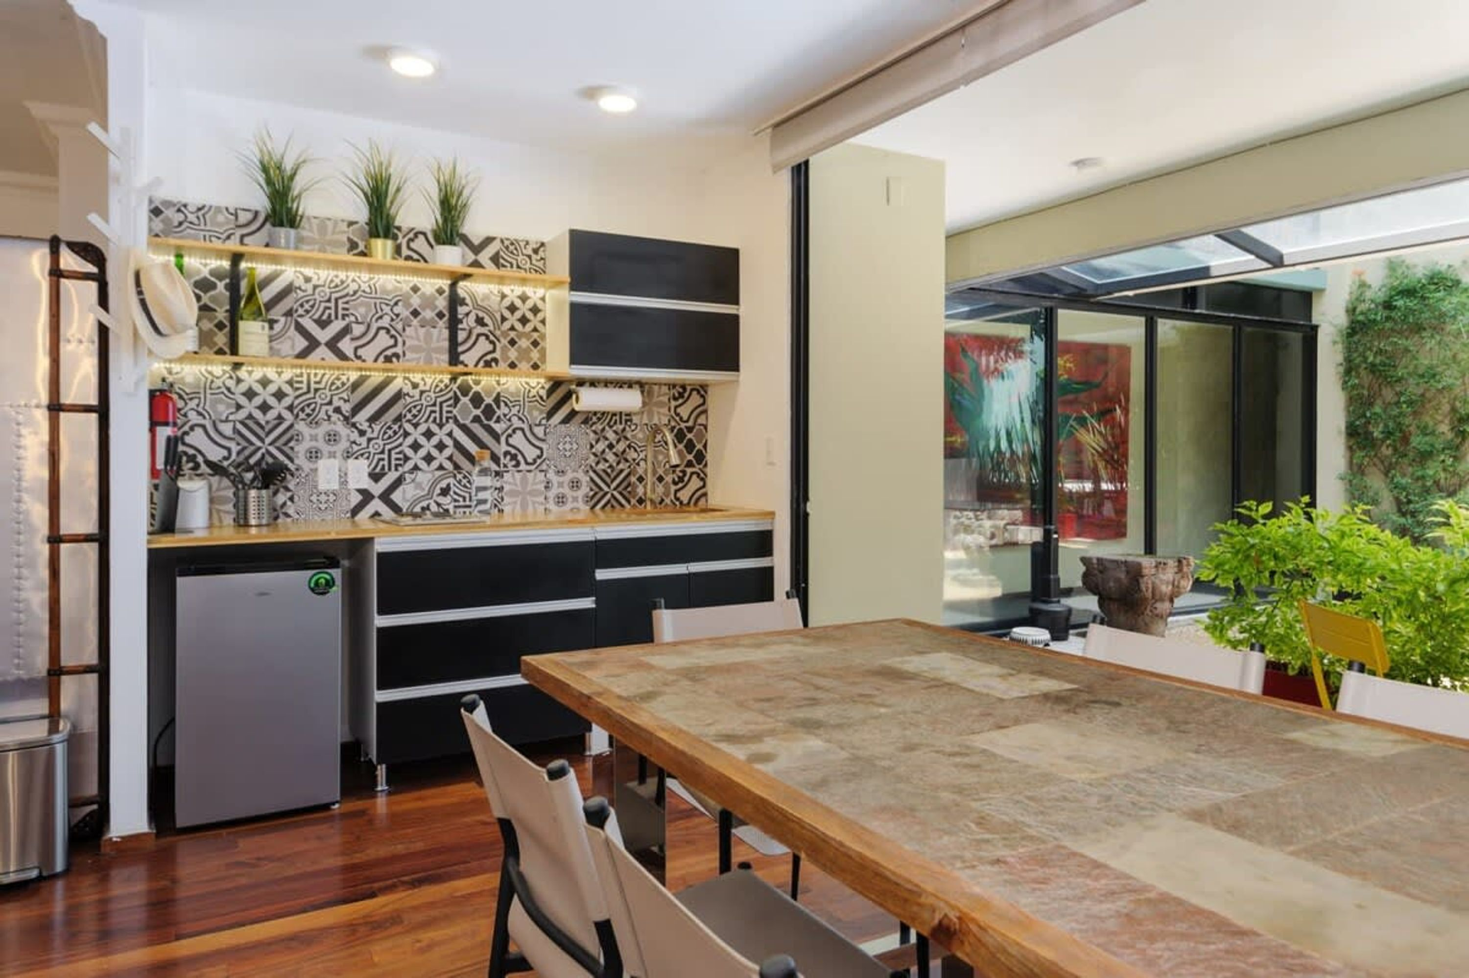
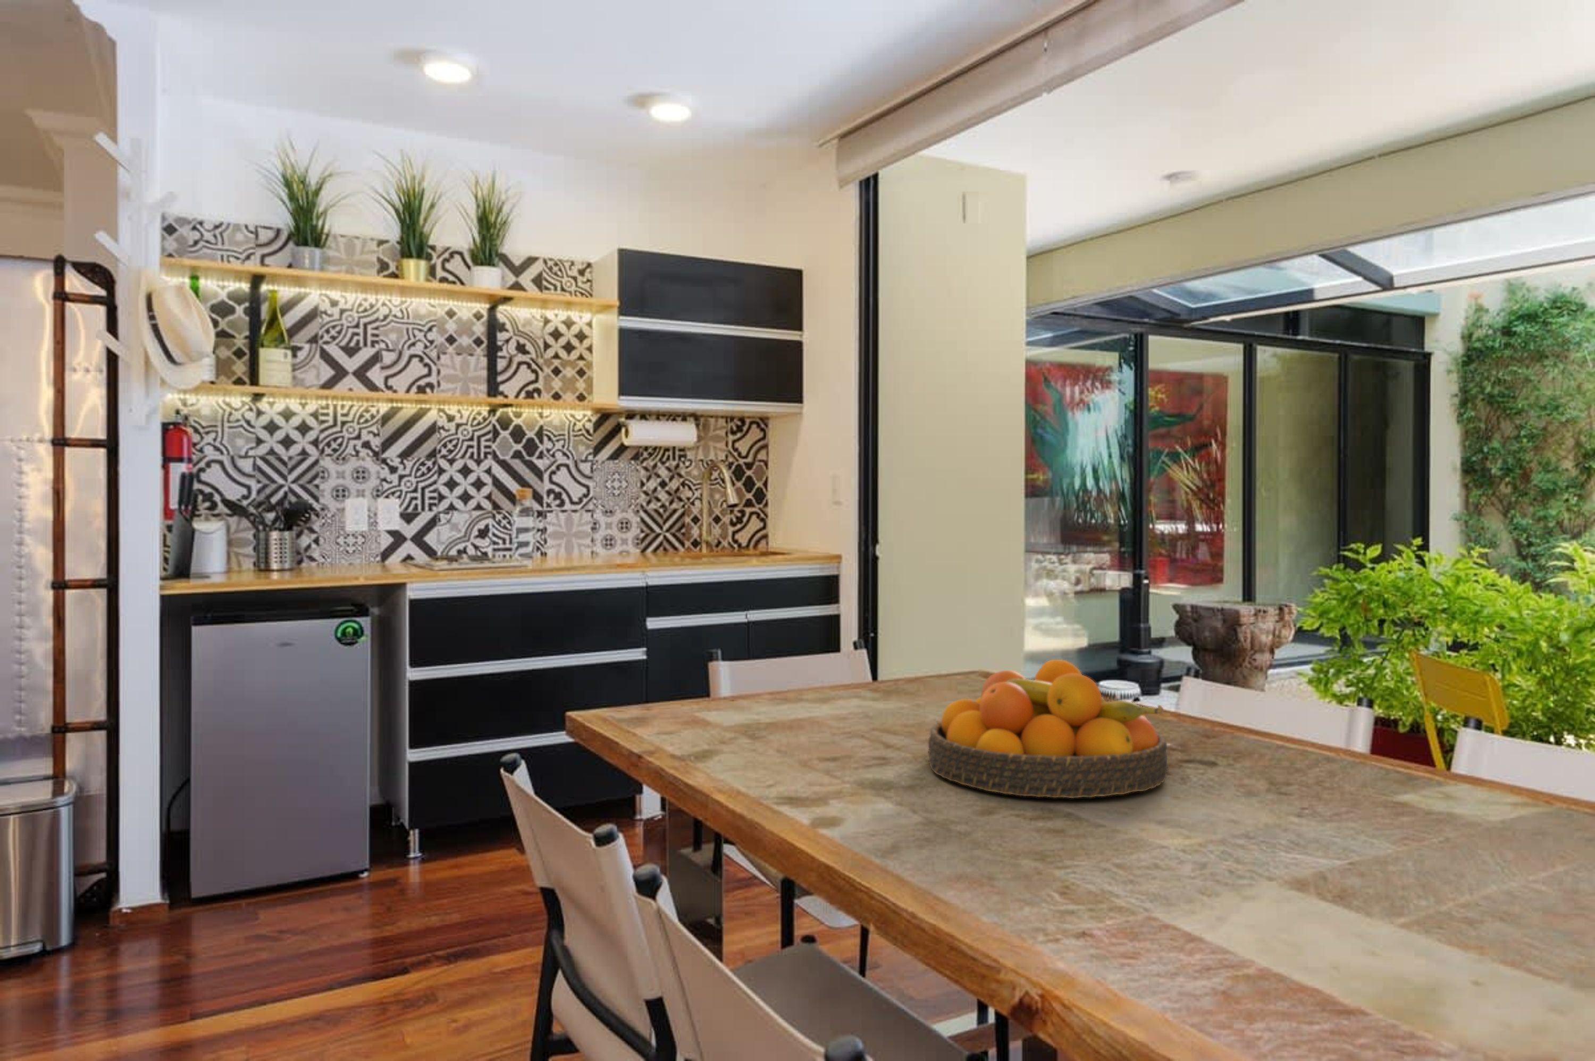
+ fruit bowl [927,660,1168,798]
